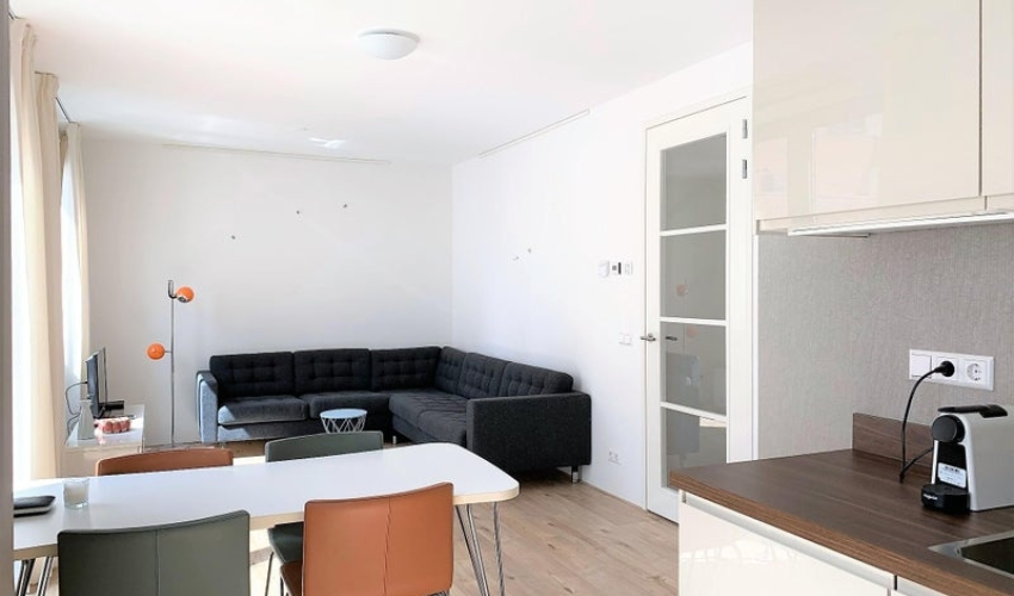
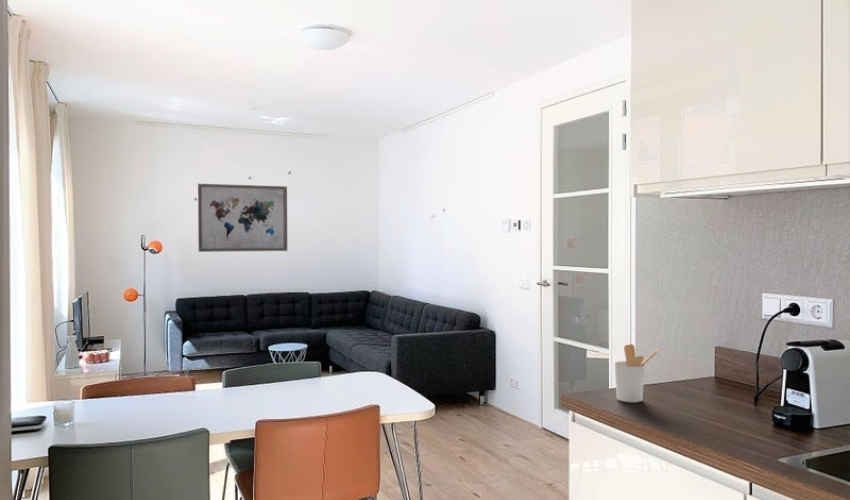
+ utensil holder [614,343,660,403]
+ wall art [197,183,288,253]
